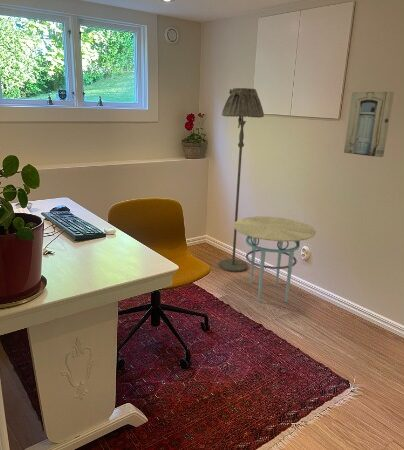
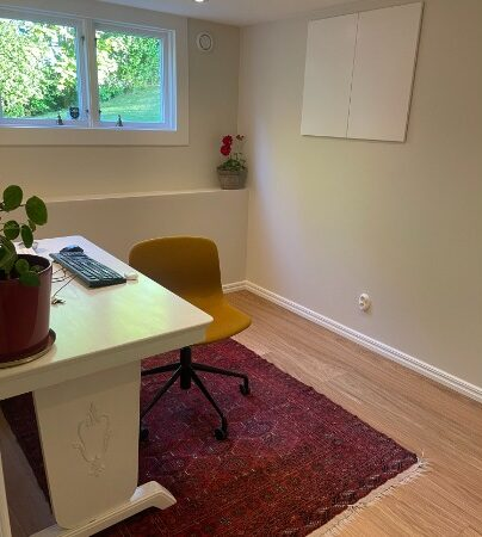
- wall art [343,91,395,158]
- side table [233,216,317,303]
- floor lamp [218,87,265,273]
